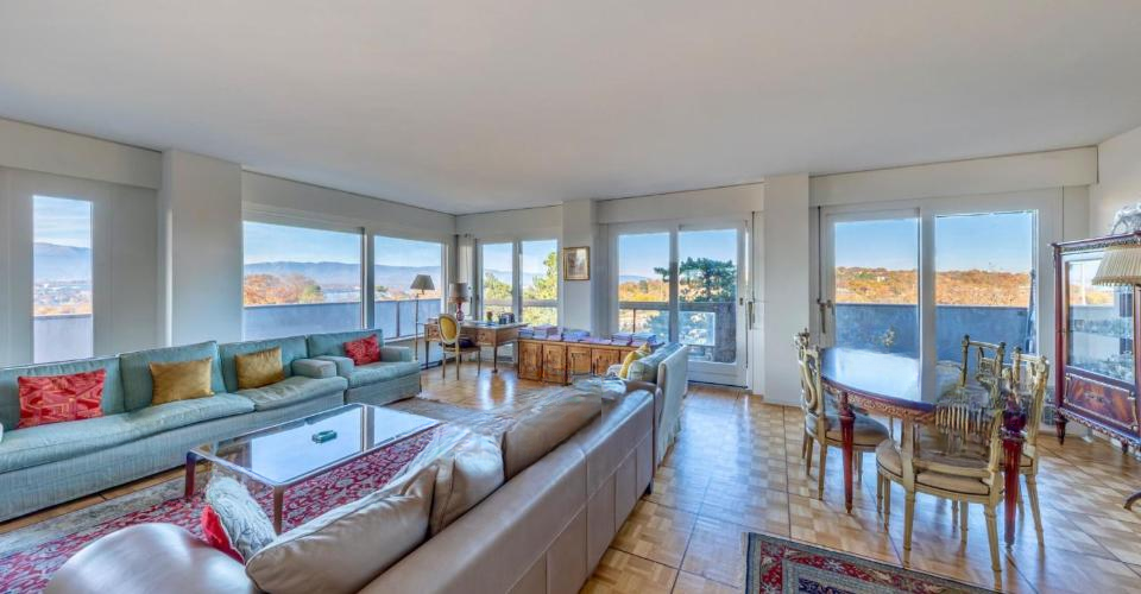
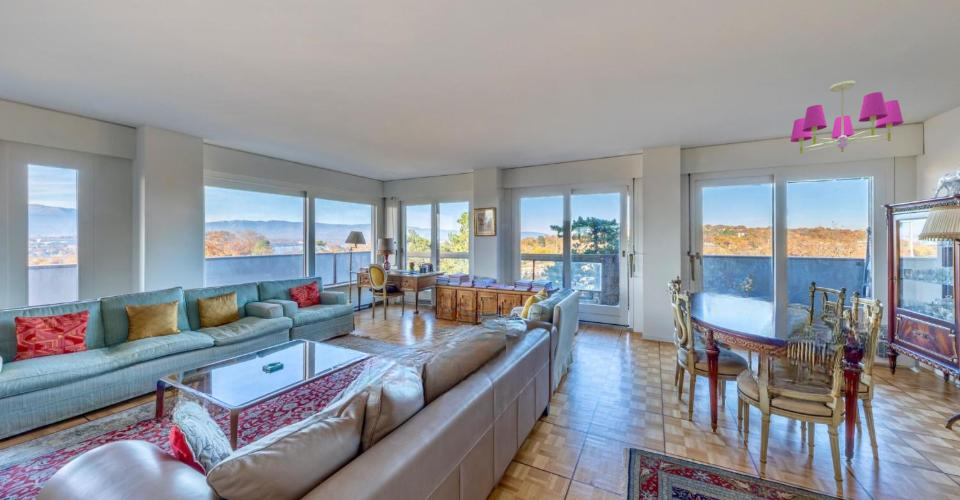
+ chandelier [789,79,904,155]
